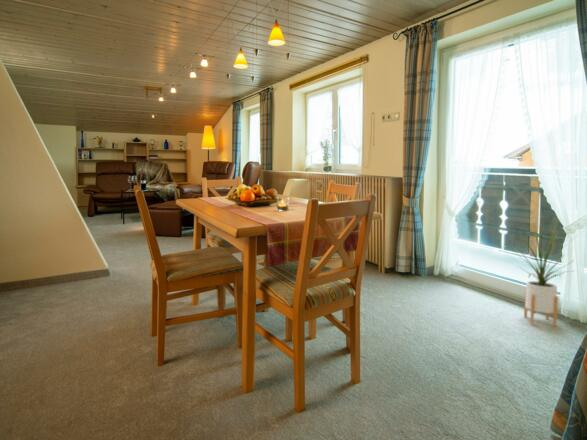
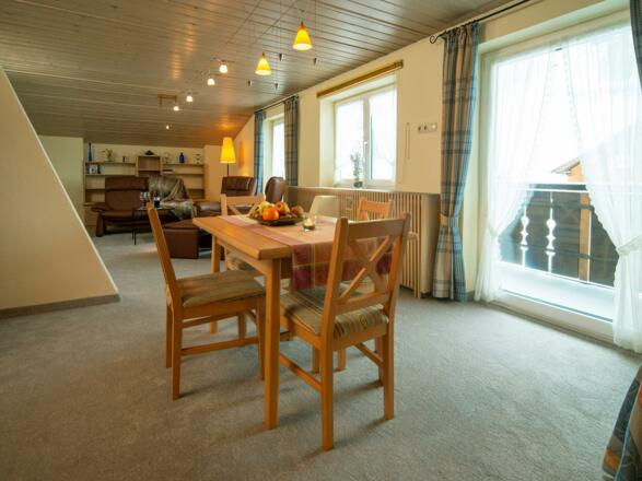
- house plant [513,222,577,327]
